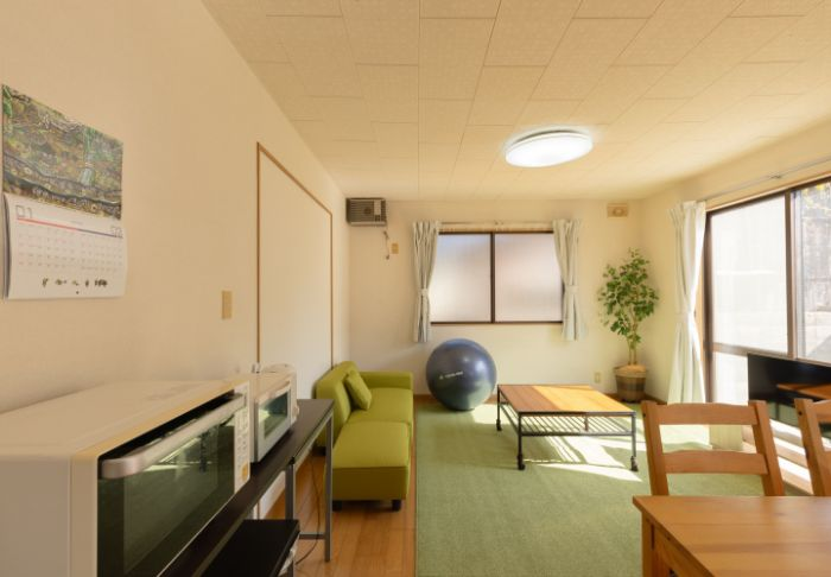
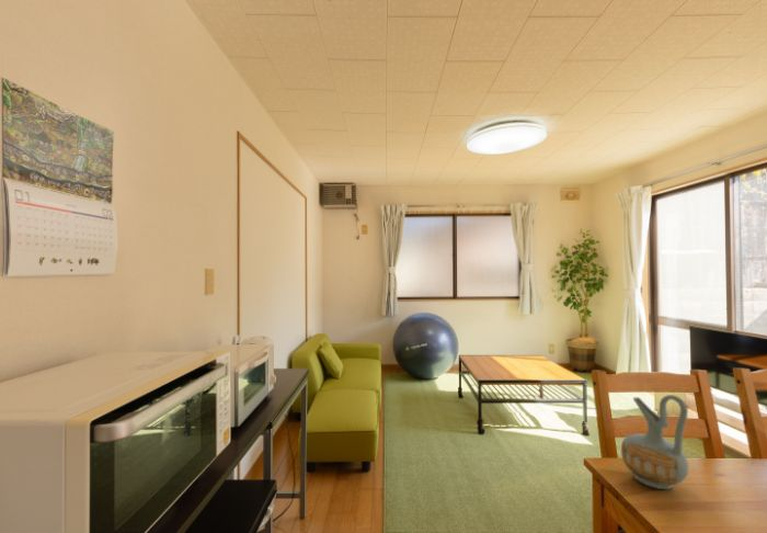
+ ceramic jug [620,394,689,490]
